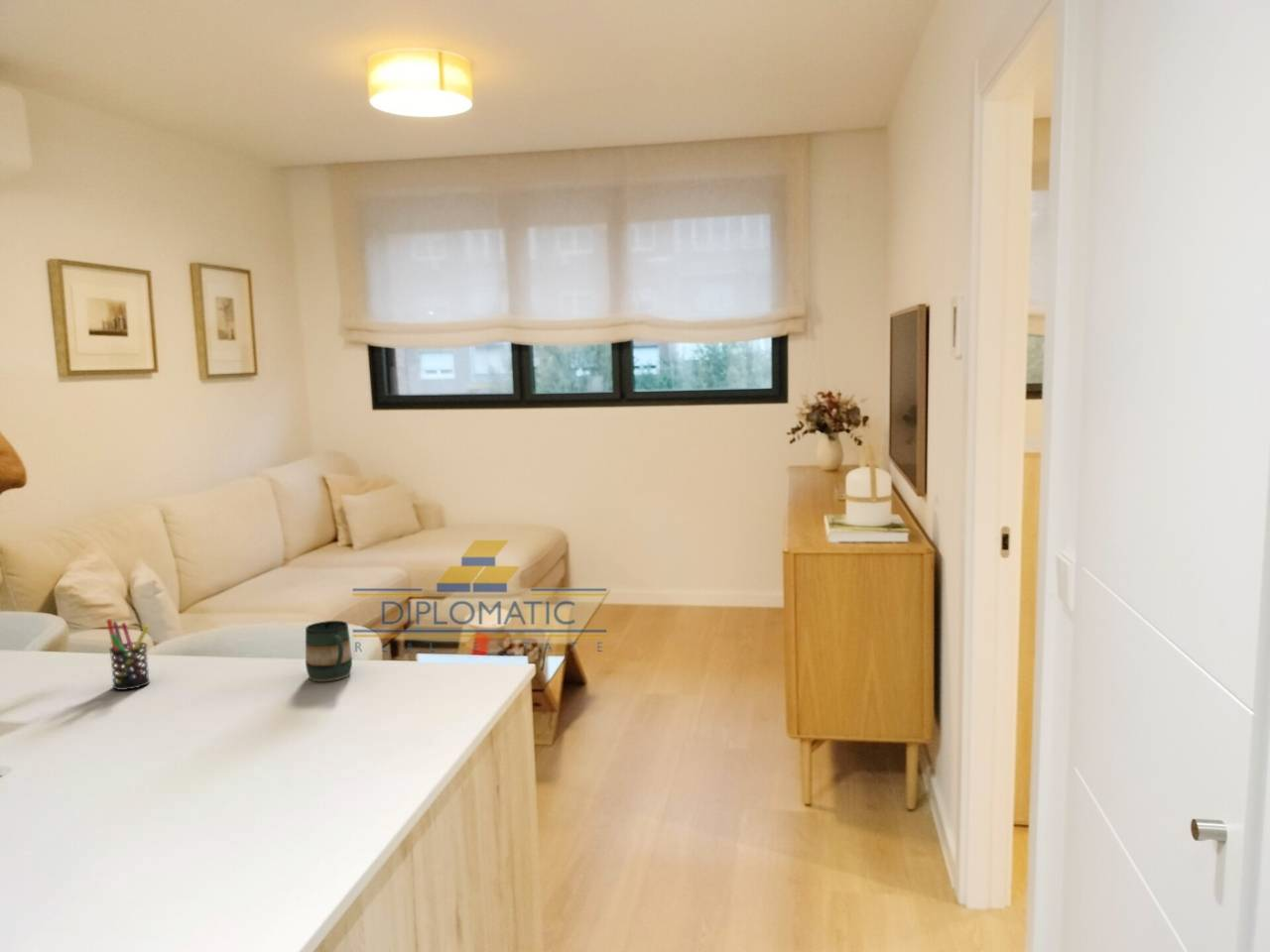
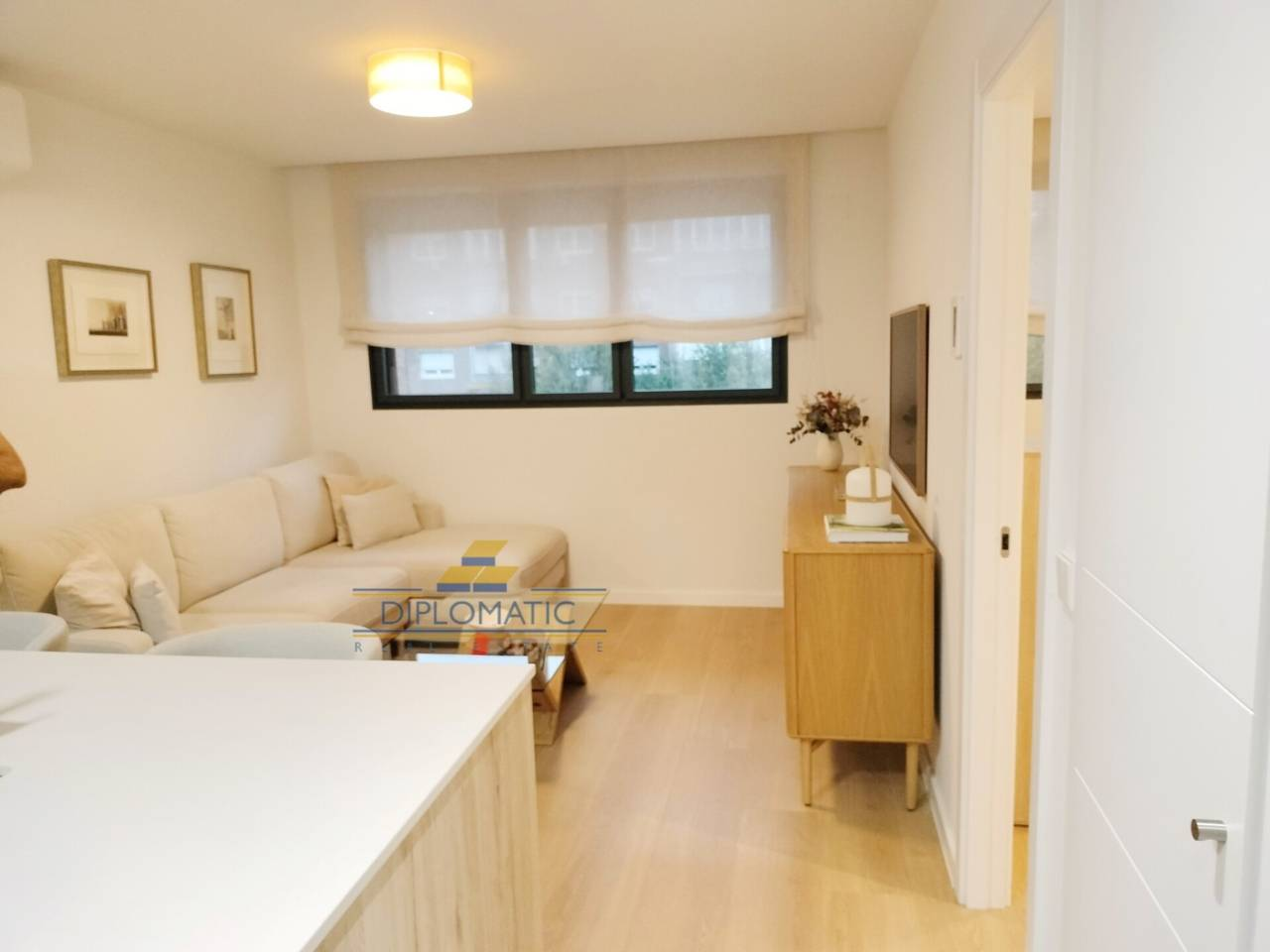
- pen holder [105,618,151,691]
- mug [305,620,353,682]
